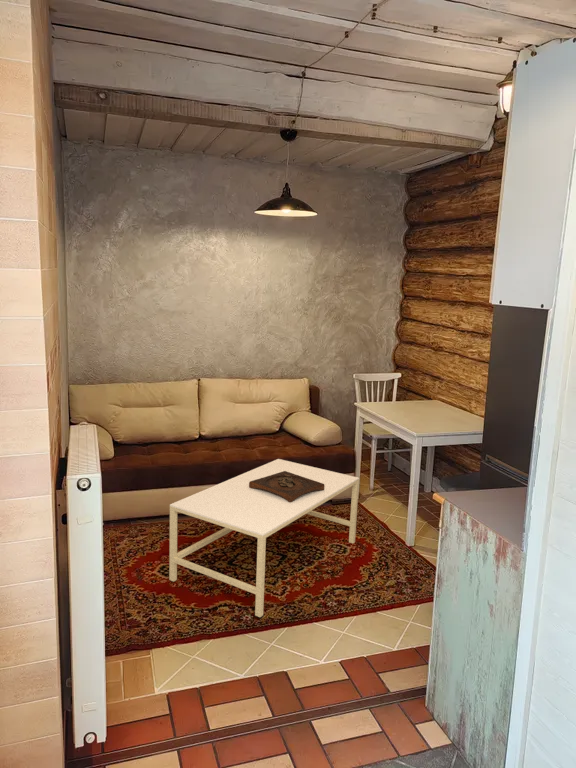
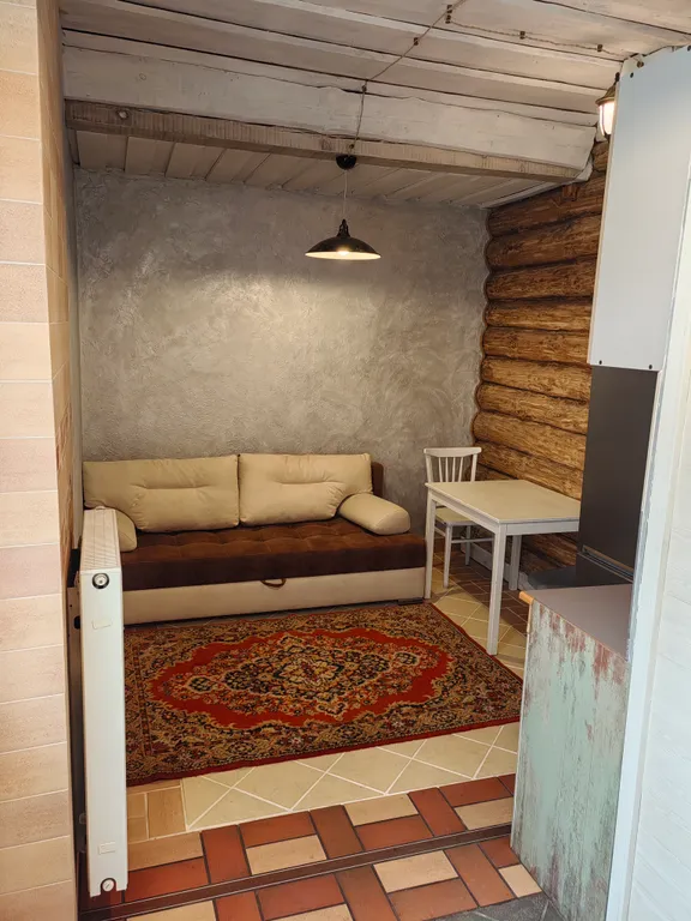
- wooden tray [249,471,325,503]
- coffee table [168,458,360,618]
